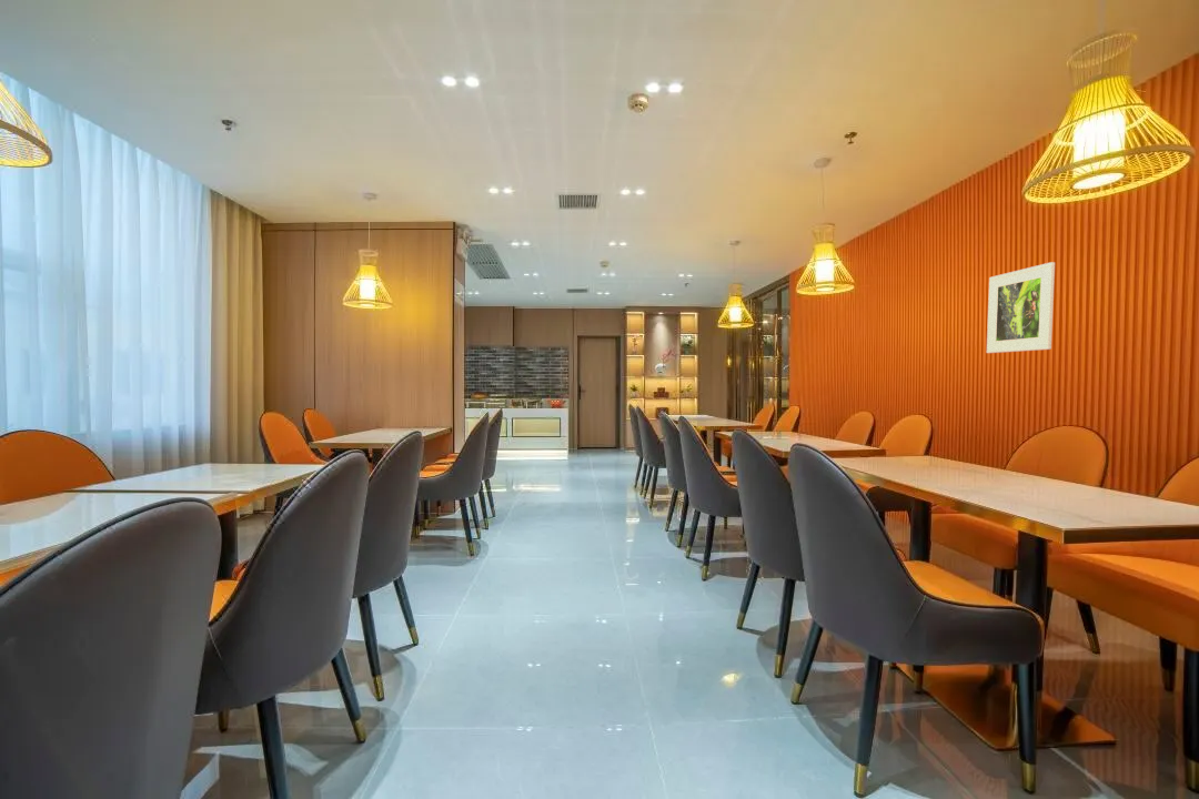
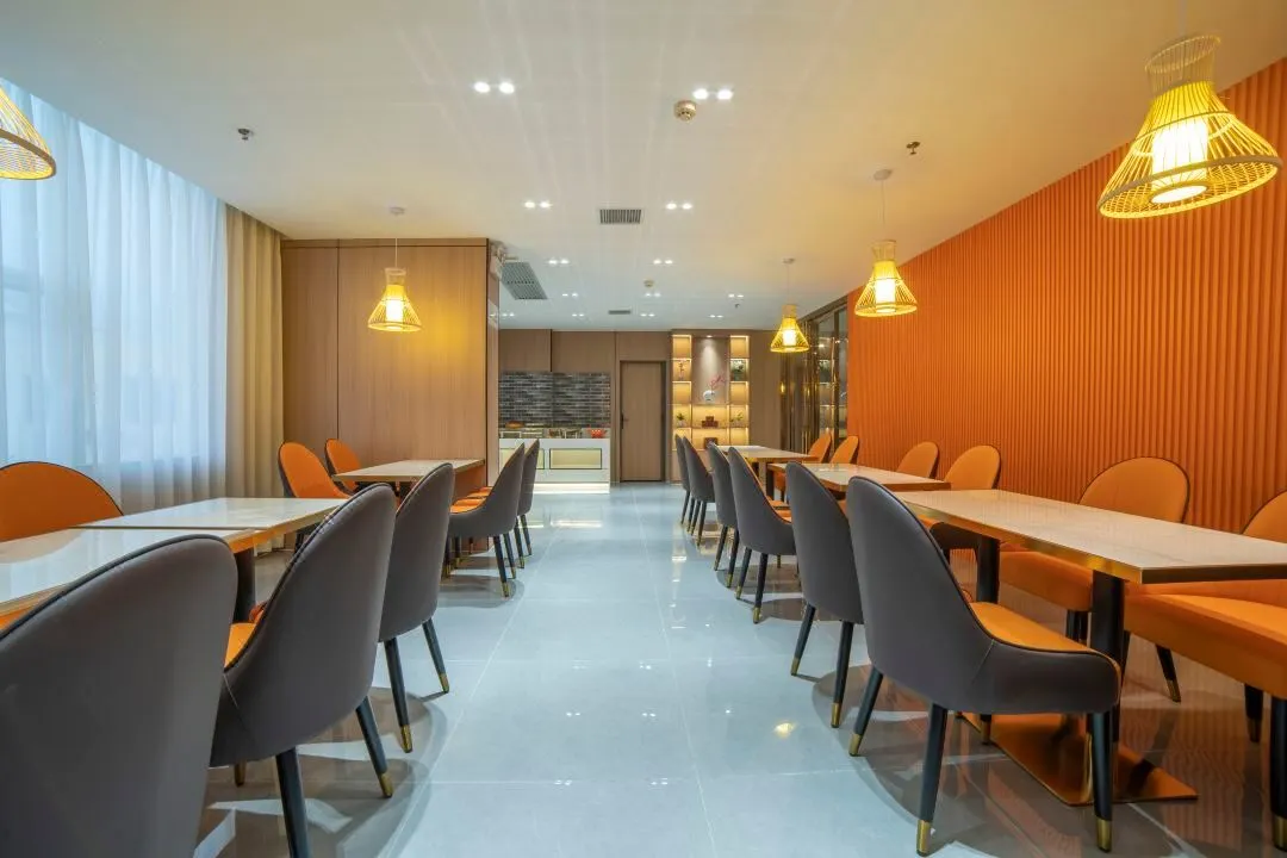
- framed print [986,261,1056,354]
